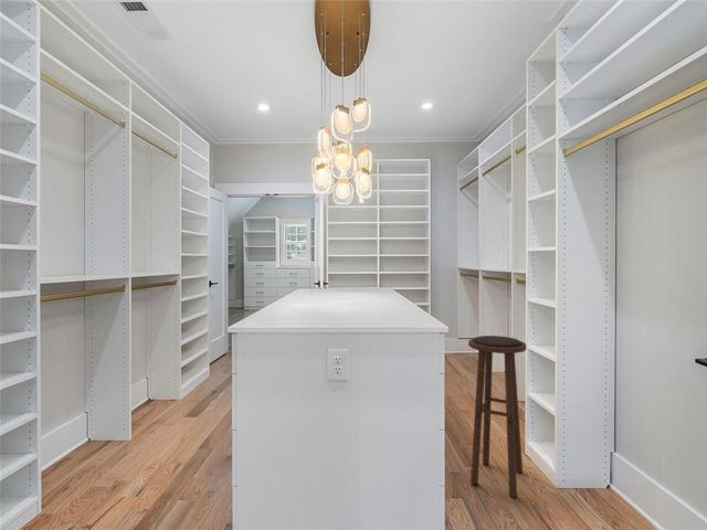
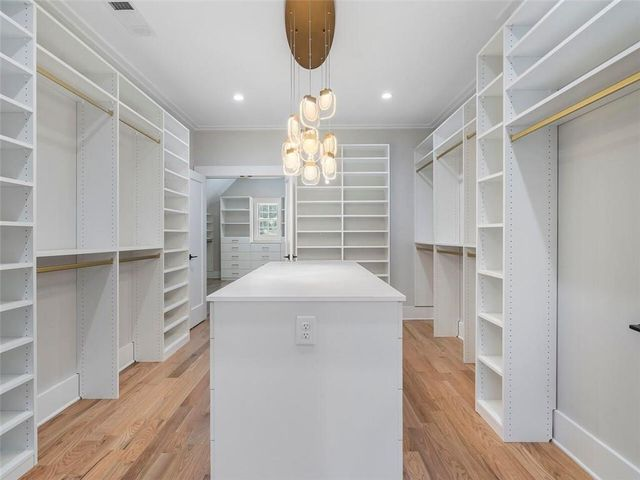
- stool [467,335,527,499]
